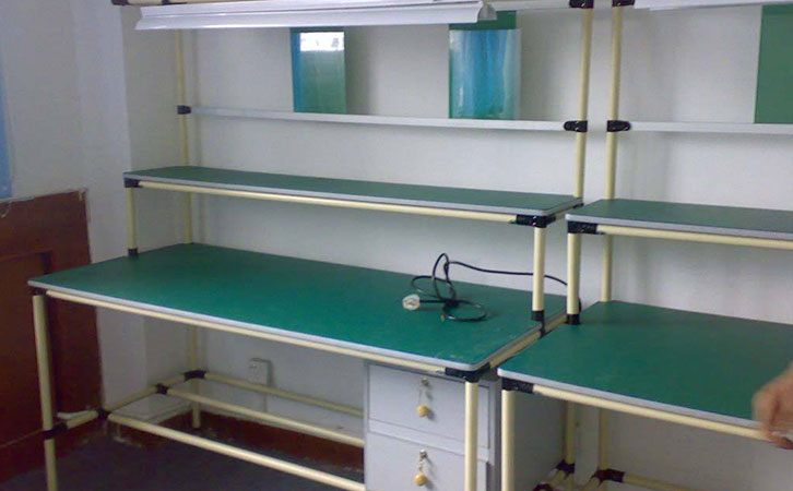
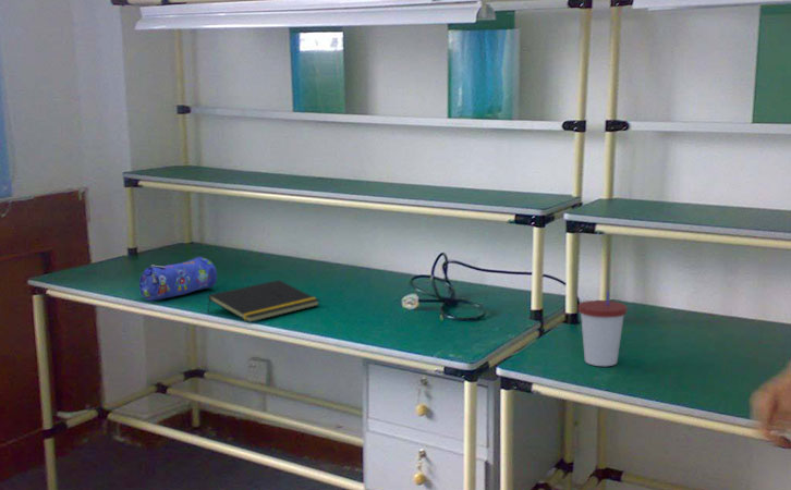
+ pencil case [138,256,218,303]
+ cup [577,290,629,367]
+ notepad [207,279,320,323]
